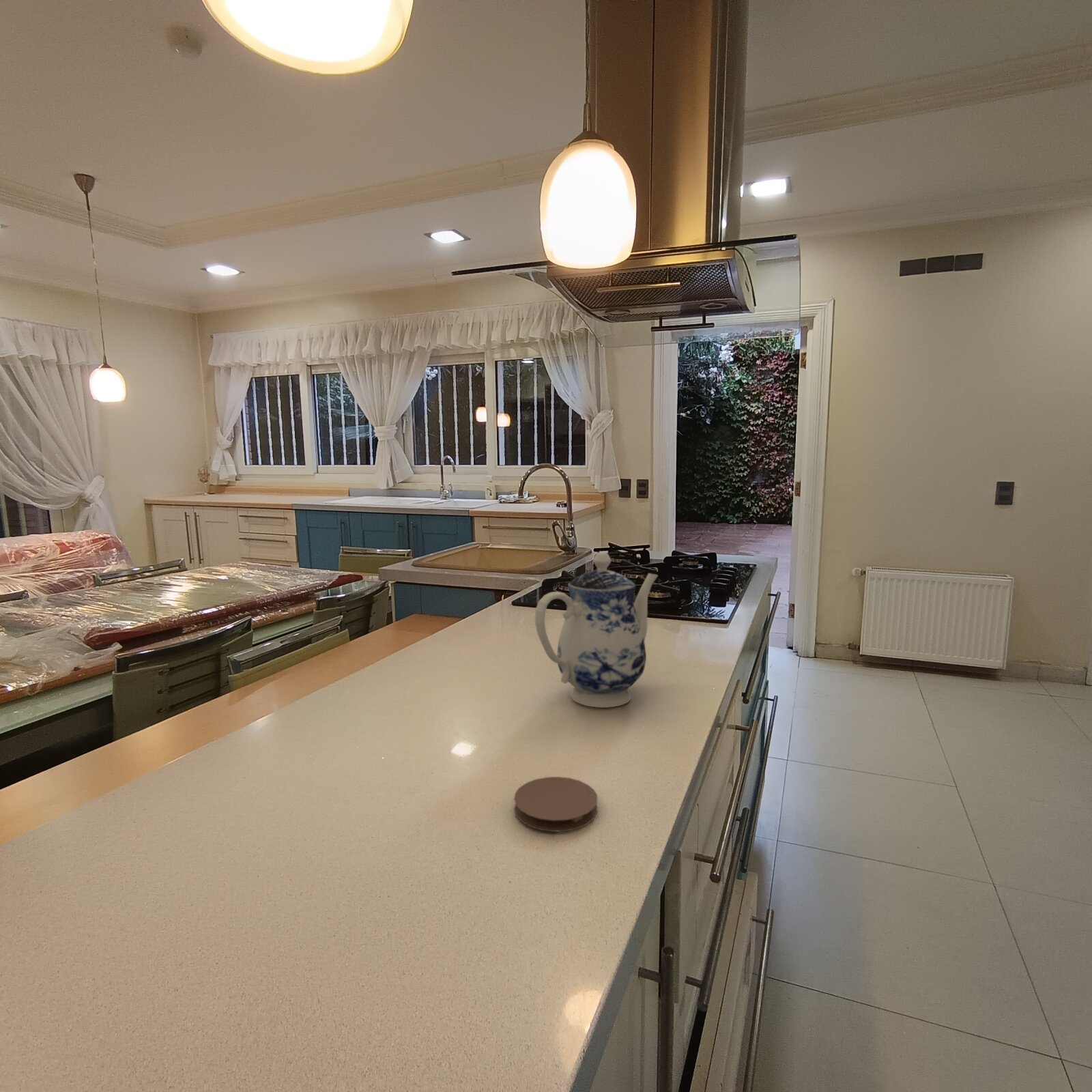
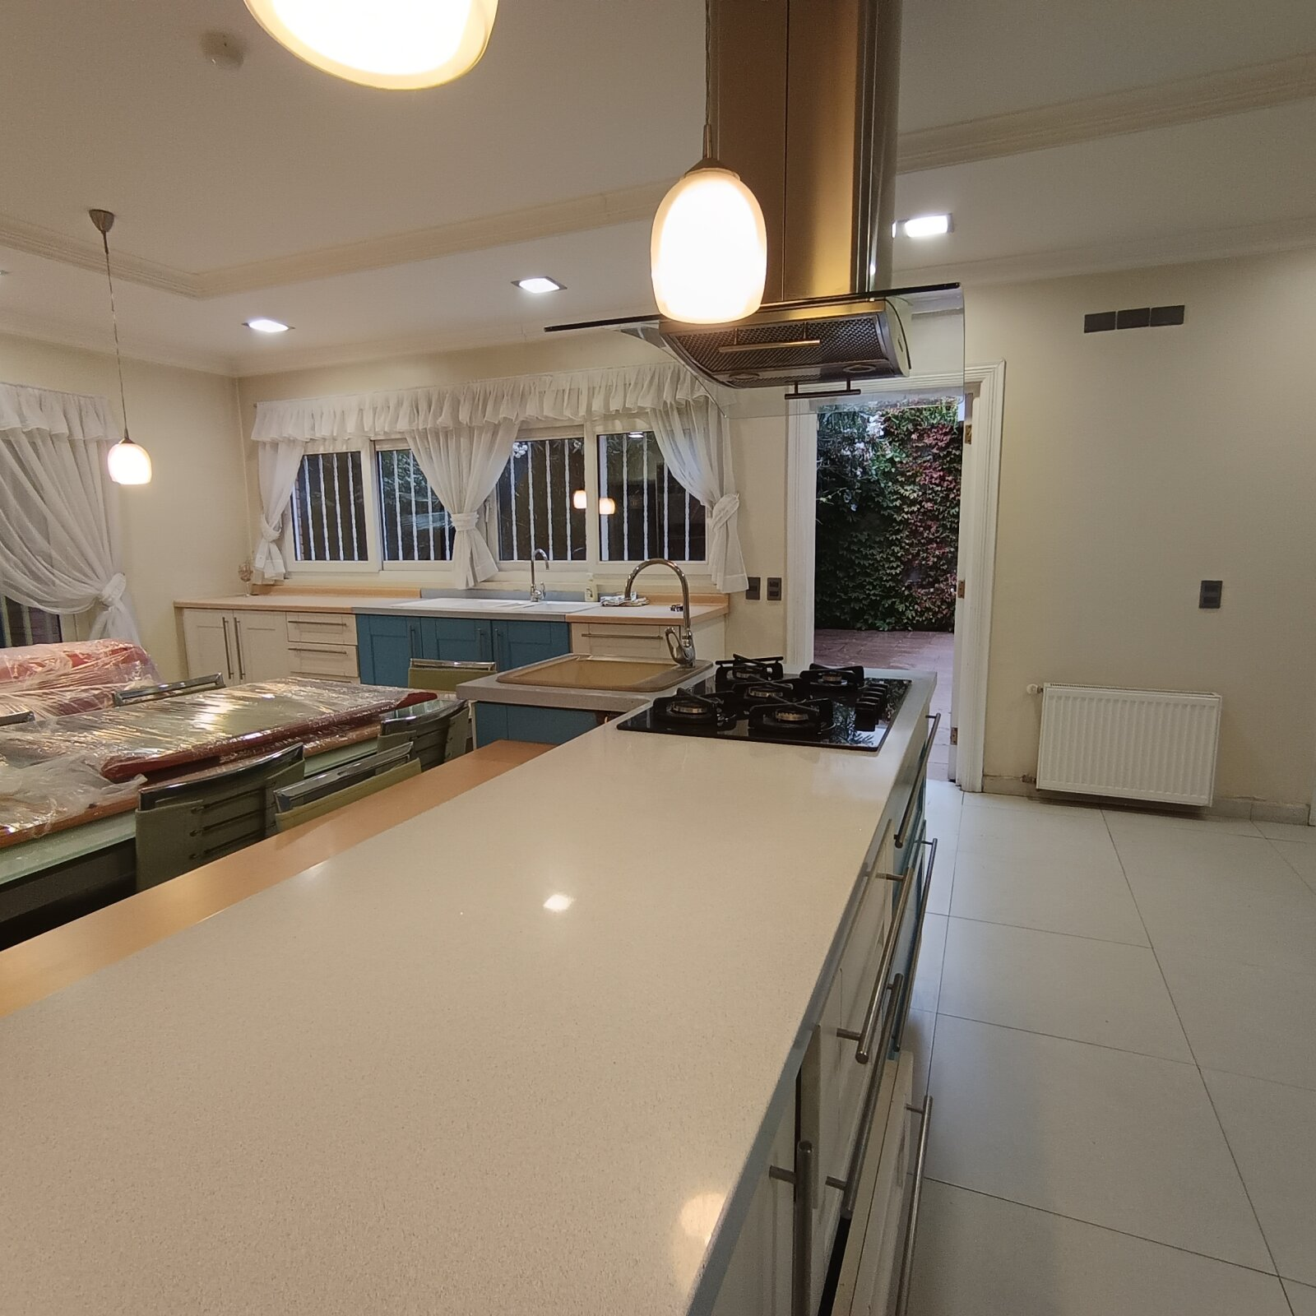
- teapot [534,551,659,708]
- coaster [513,776,598,833]
